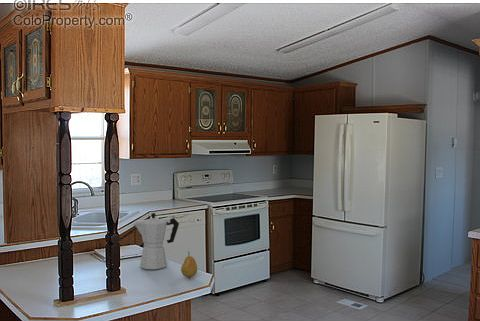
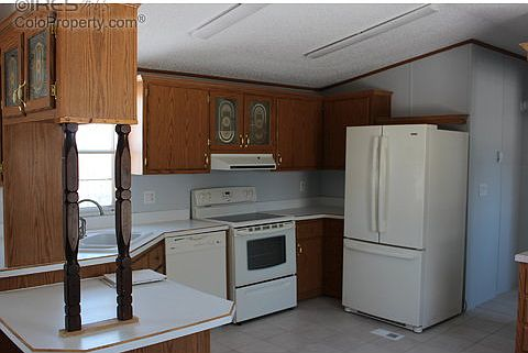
- moka pot [132,212,180,271]
- fruit [180,250,198,279]
